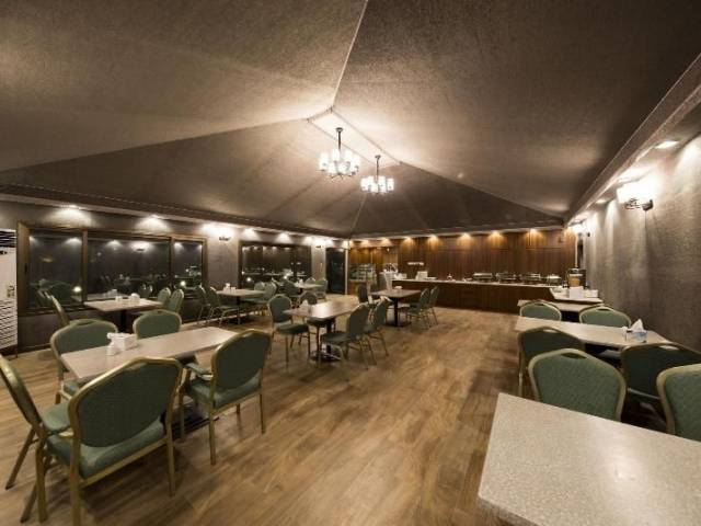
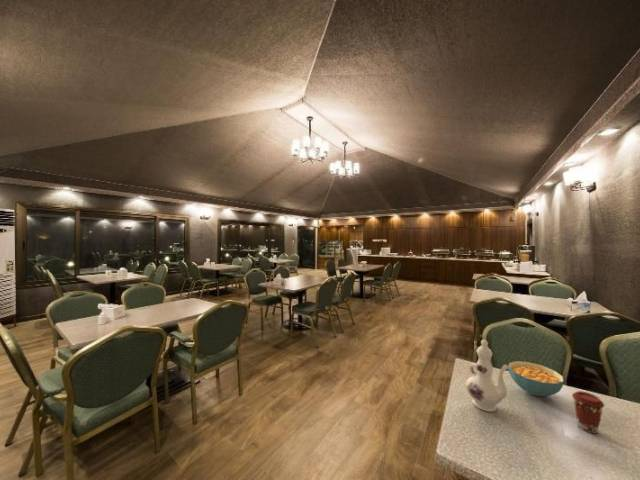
+ chinaware [465,339,511,413]
+ cereal bowl [508,360,565,397]
+ coffee cup [571,390,605,434]
